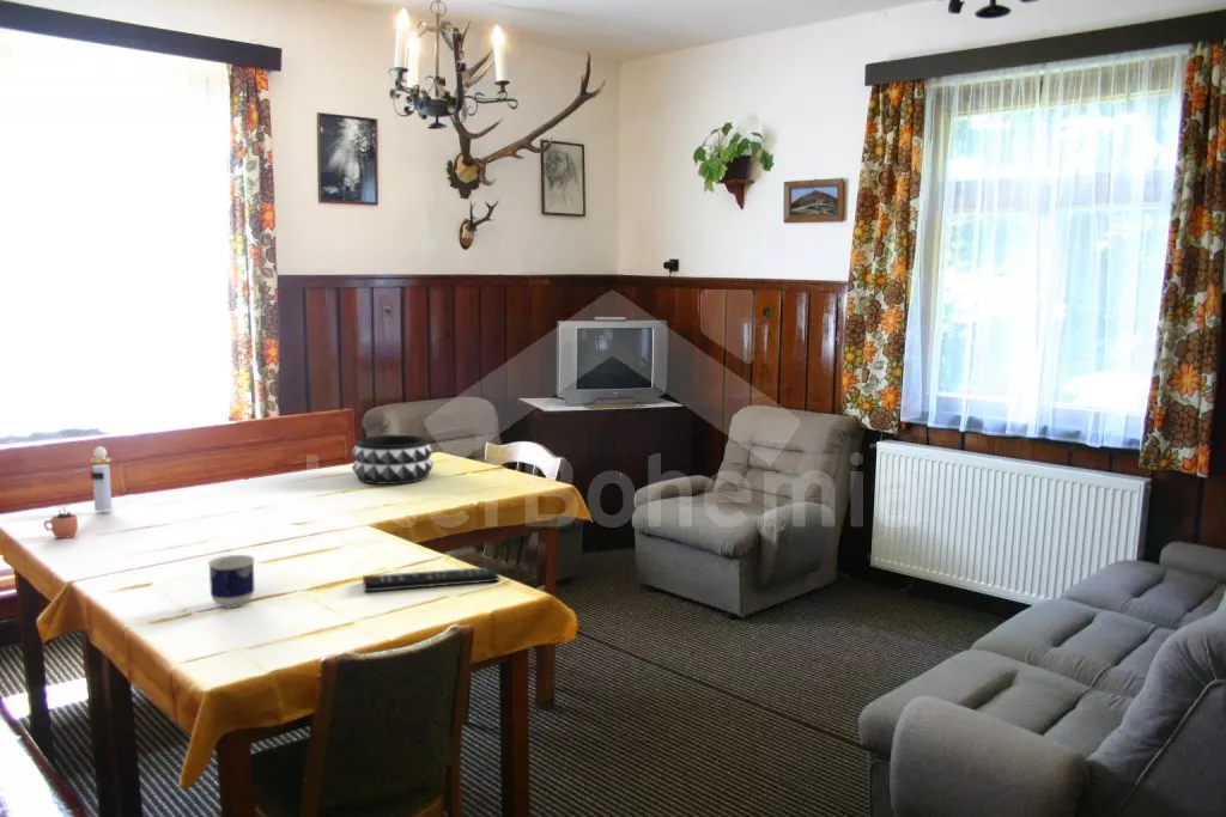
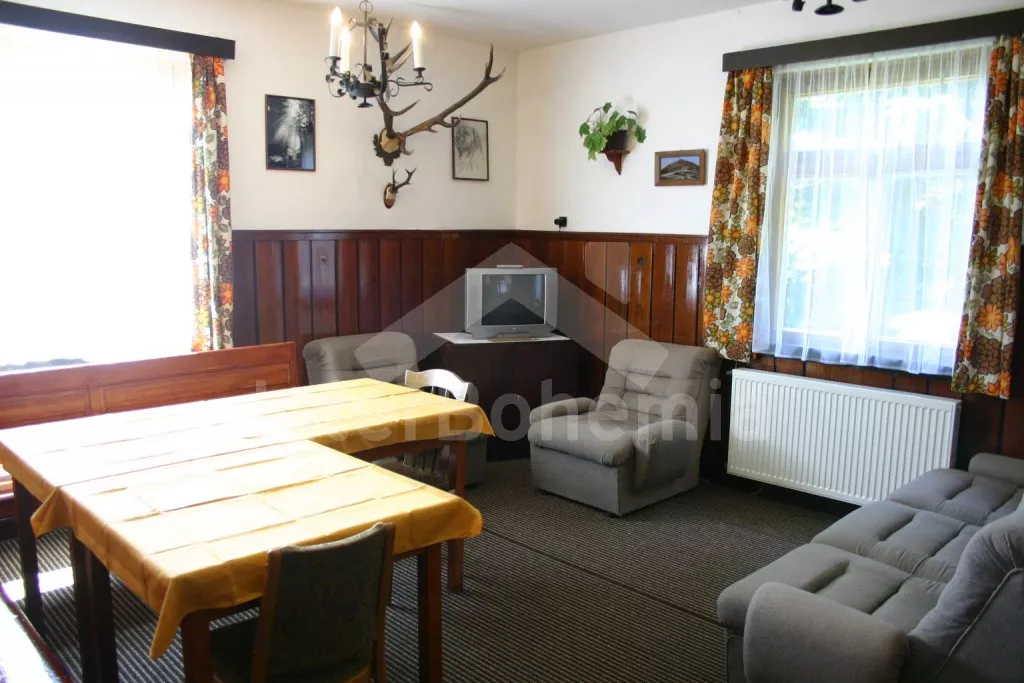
- perfume bottle [89,446,113,512]
- decorative bowl [351,434,435,486]
- remote control [362,566,499,593]
- cocoa [43,494,79,539]
- cup [207,554,256,609]
